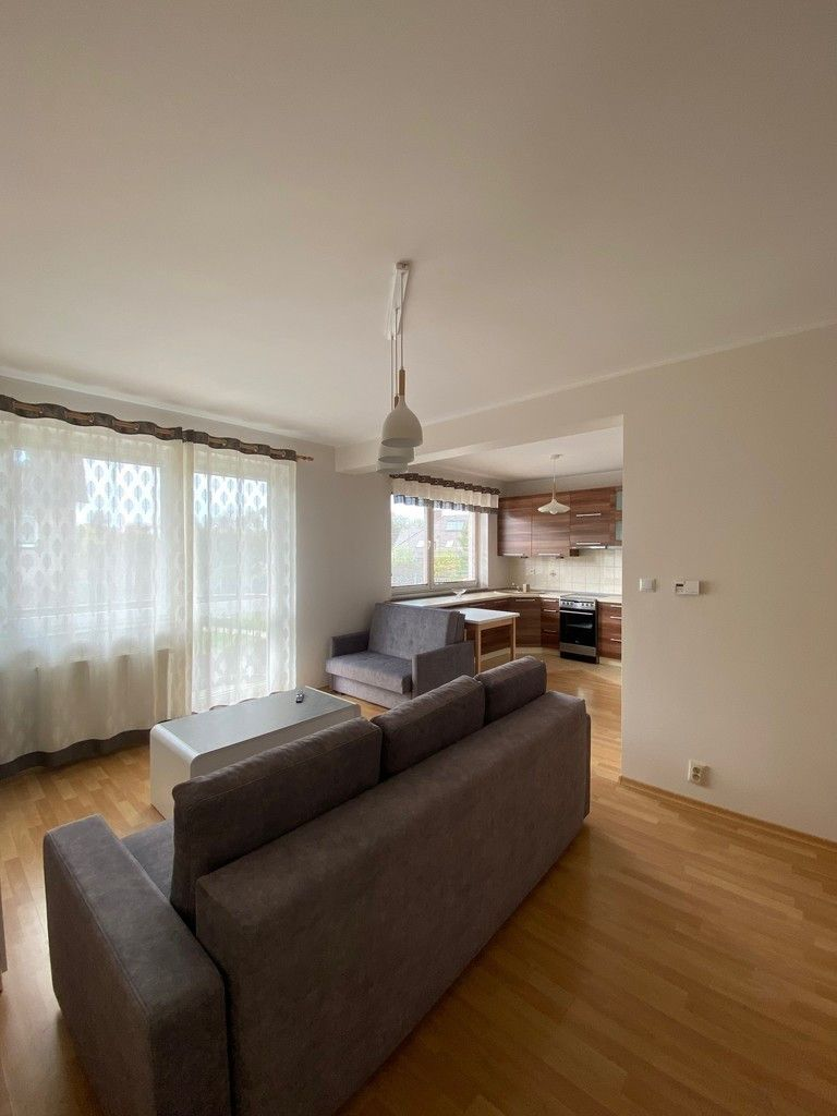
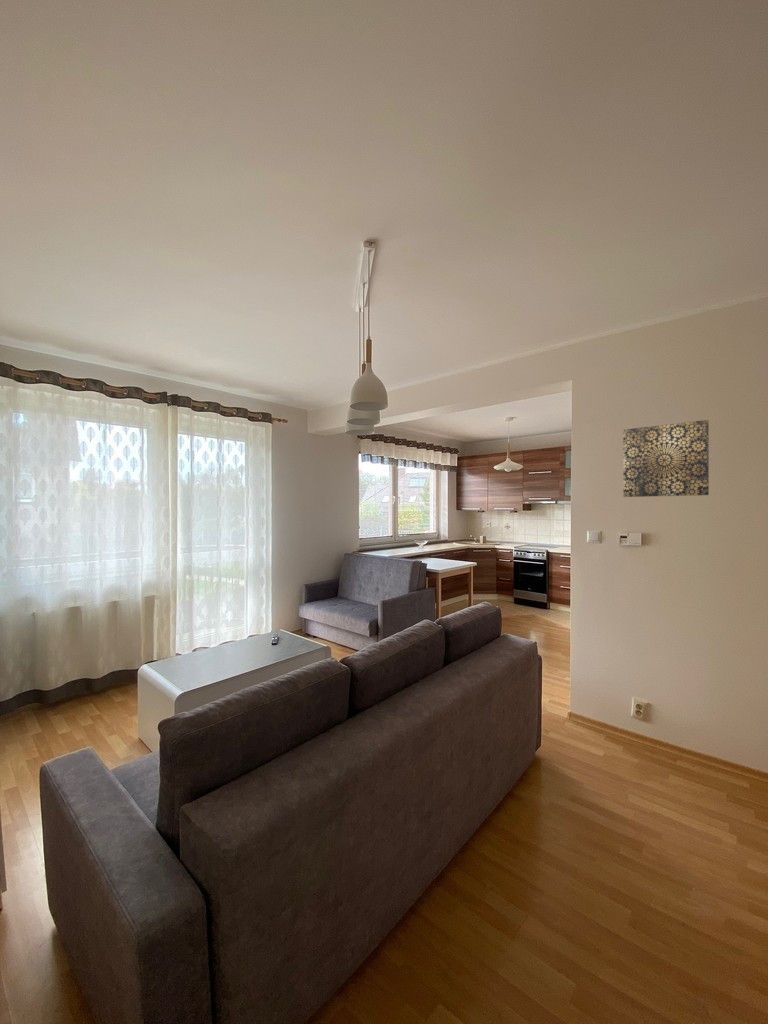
+ wall art [622,419,710,498]
